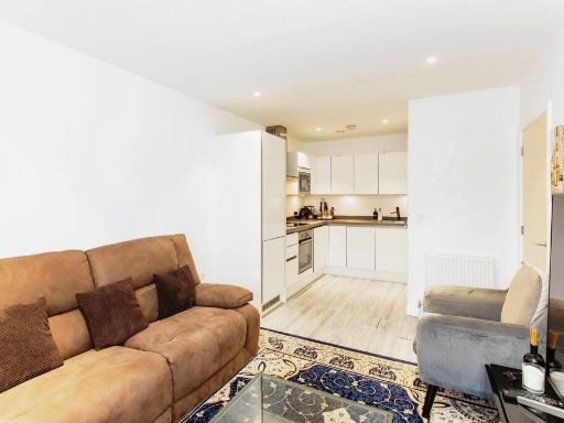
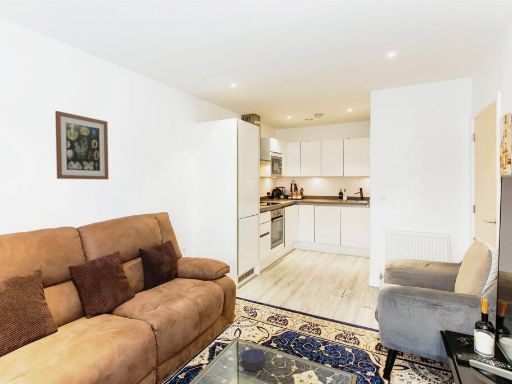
+ wall art [54,110,109,180]
+ candle [240,348,266,372]
